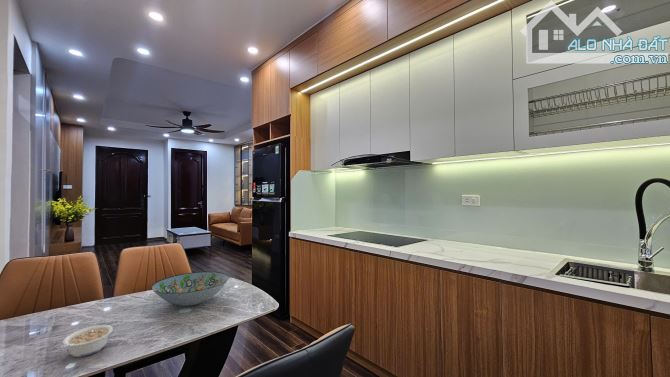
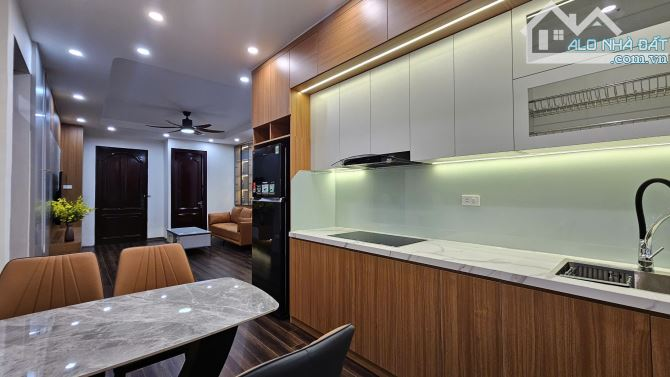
- legume [58,324,114,358]
- decorative bowl [151,271,230,307]
